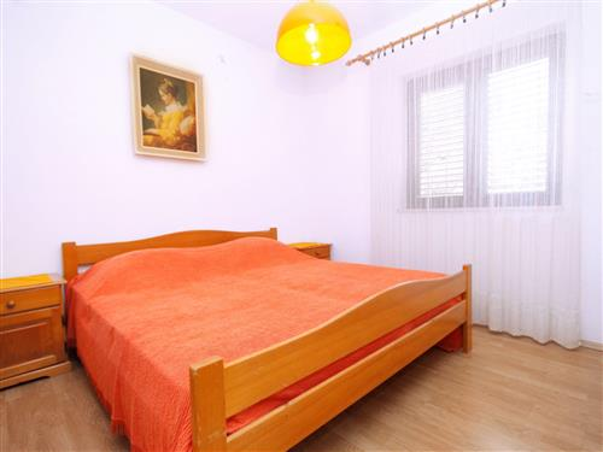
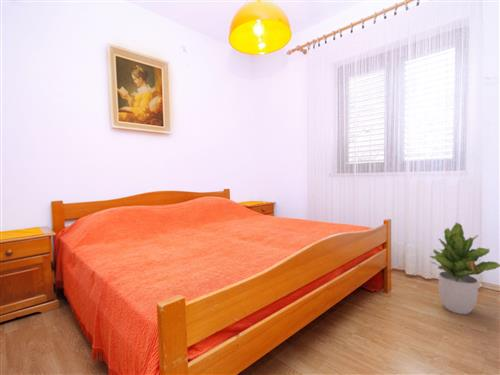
+ potted plant [428,221,500,315]
